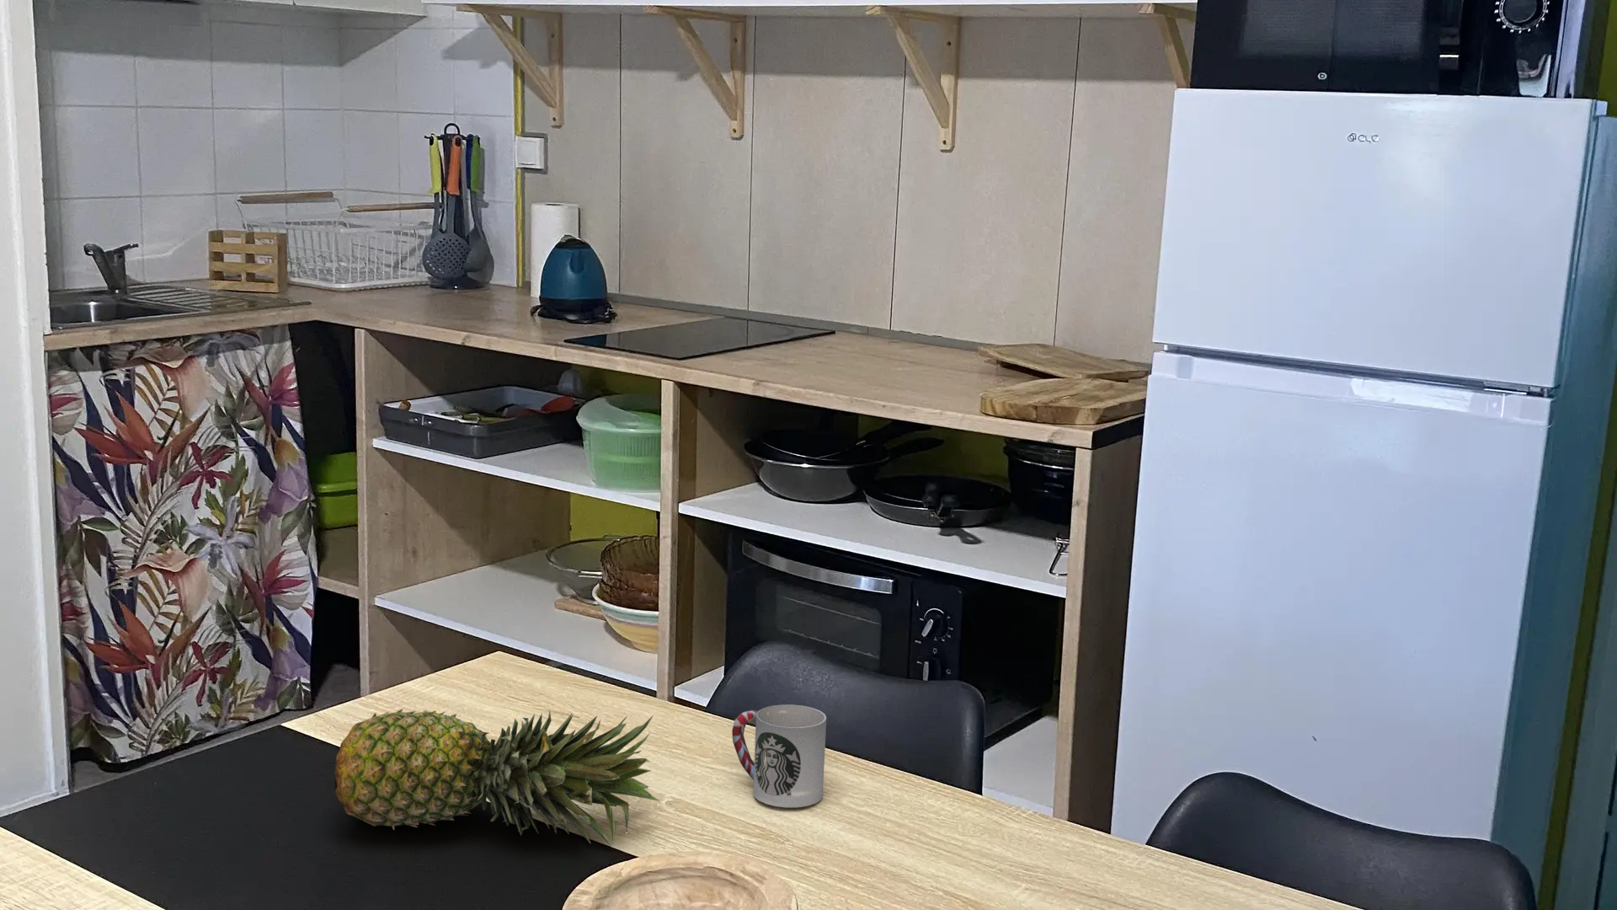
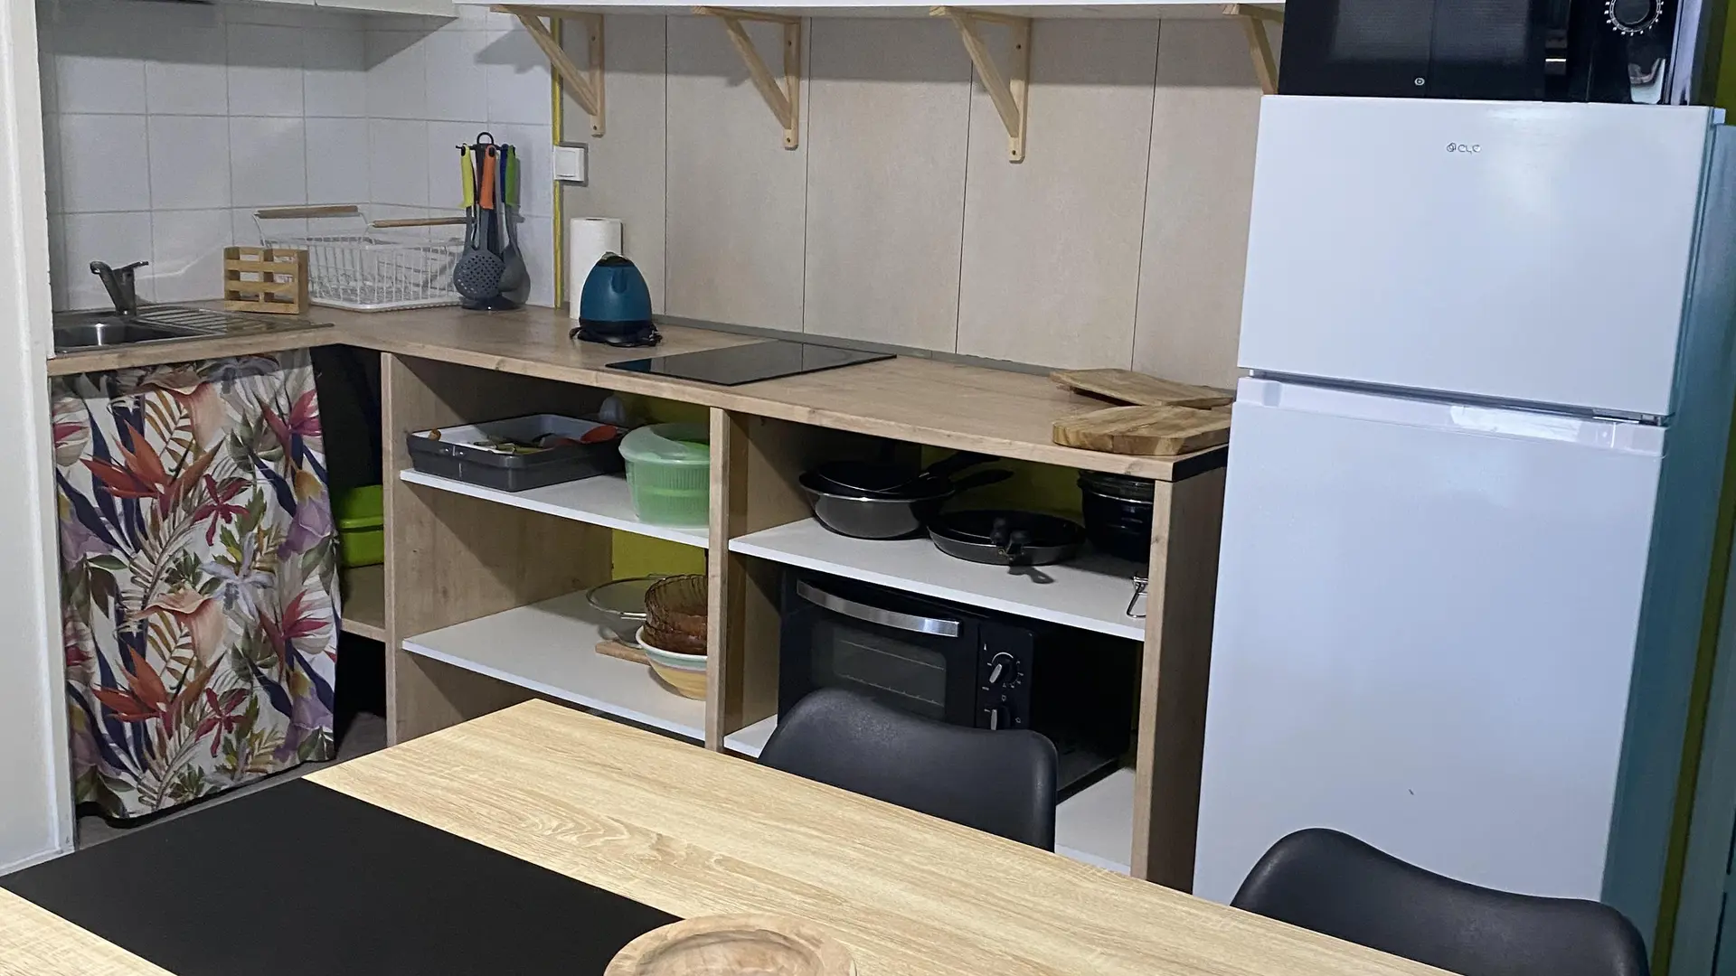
- fruit [333,708,661,849]
- cup [731,703,827,808]
